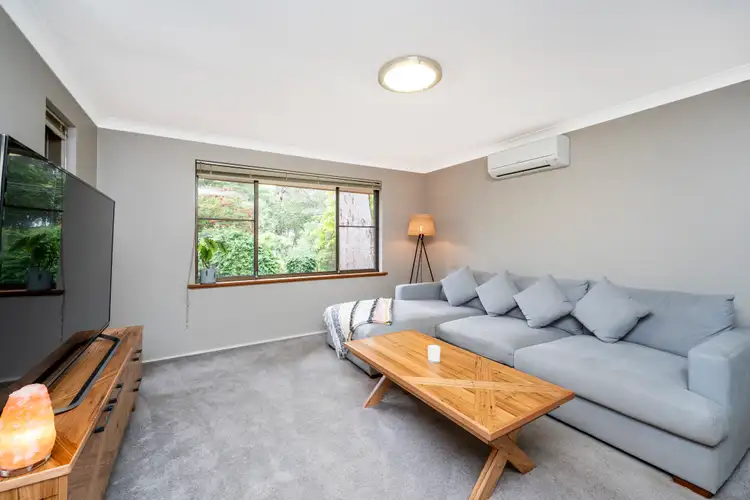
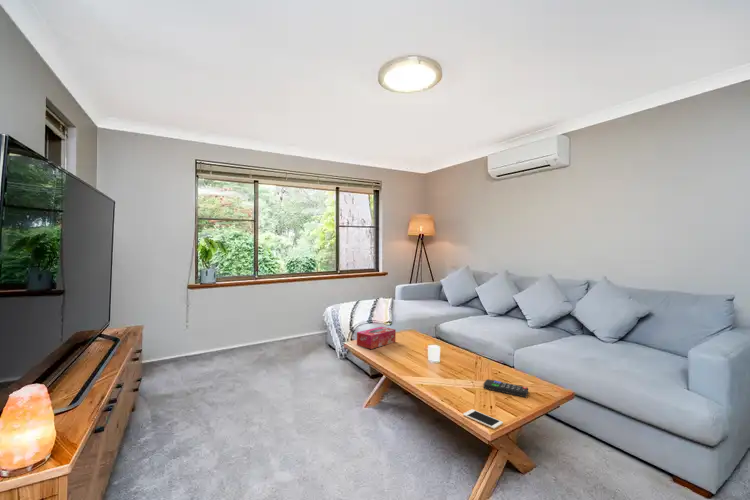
+ remote control [483,378,529,398]
+ cell phone [462,408,504,430]
+ tissue box [356,326,397,350]
